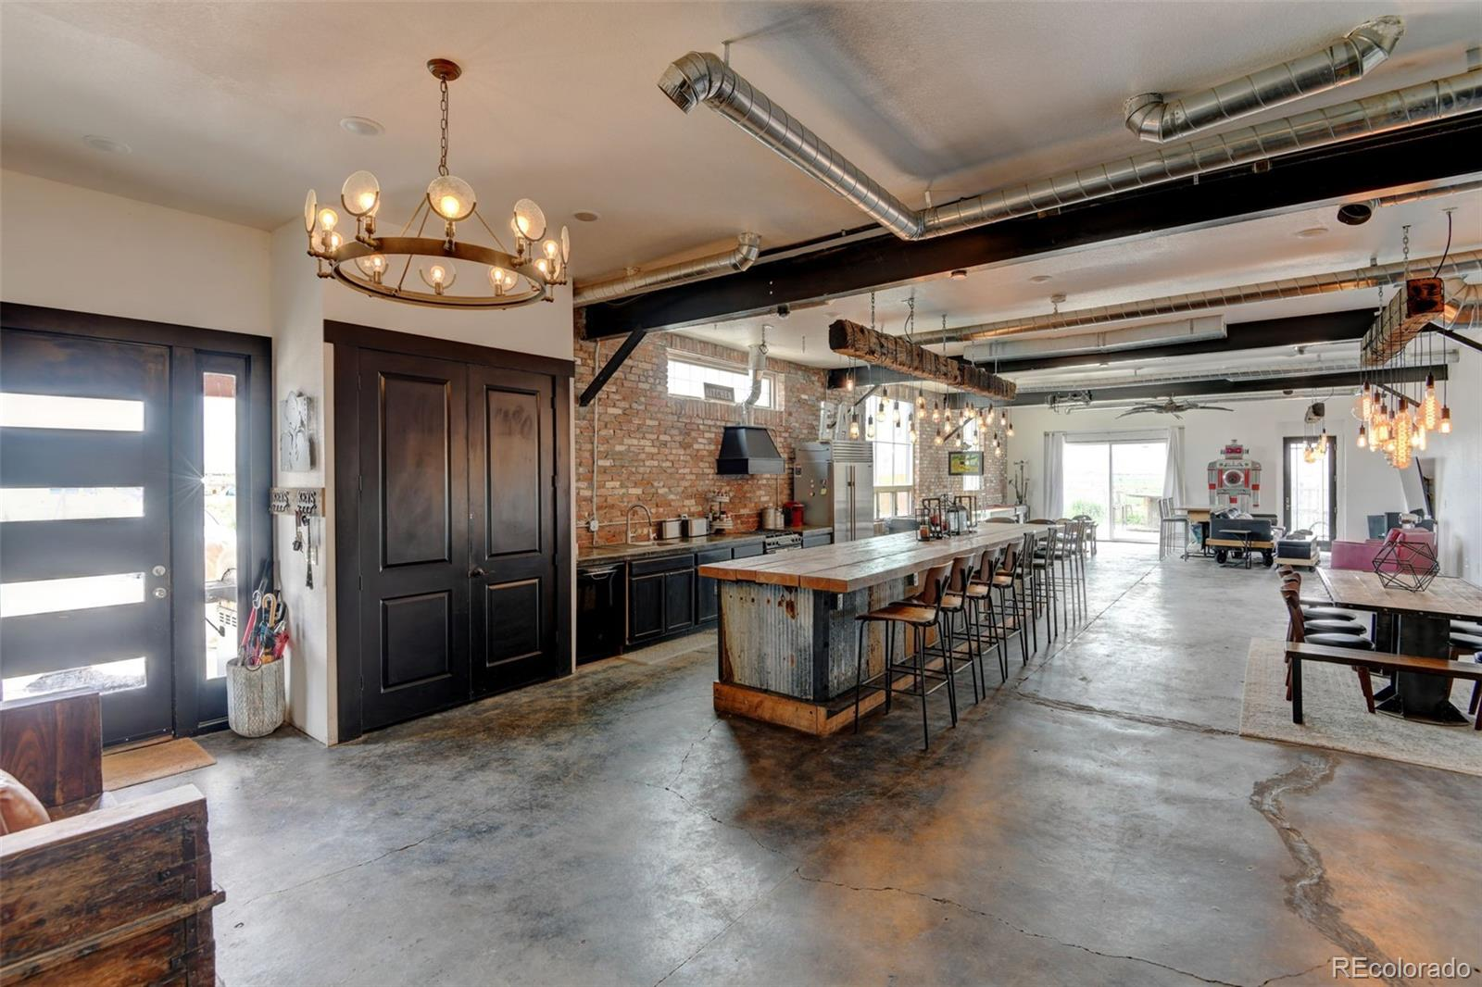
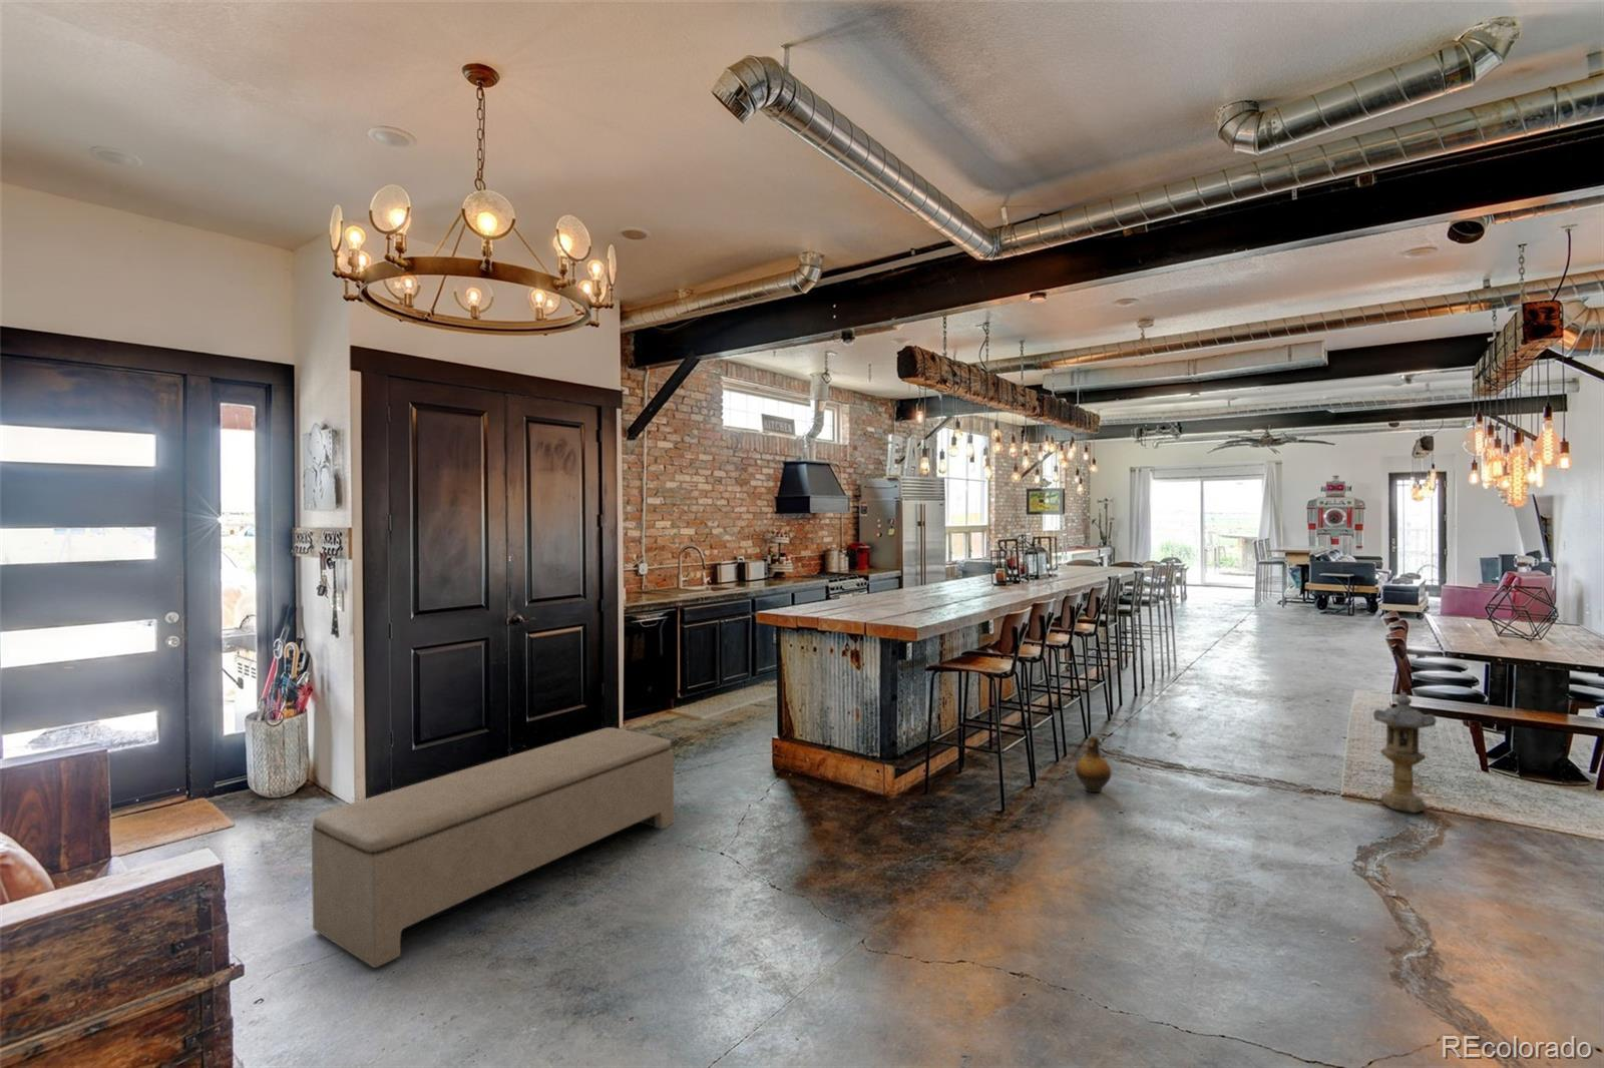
+ lantern [1373,691,1437,814]
+ bench [311,726,675,969]
+ ceramic jug [1075,735,1113,794]
